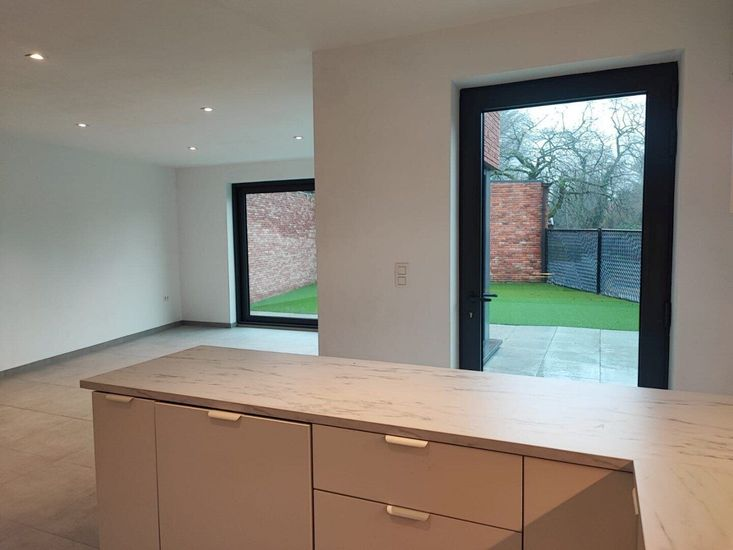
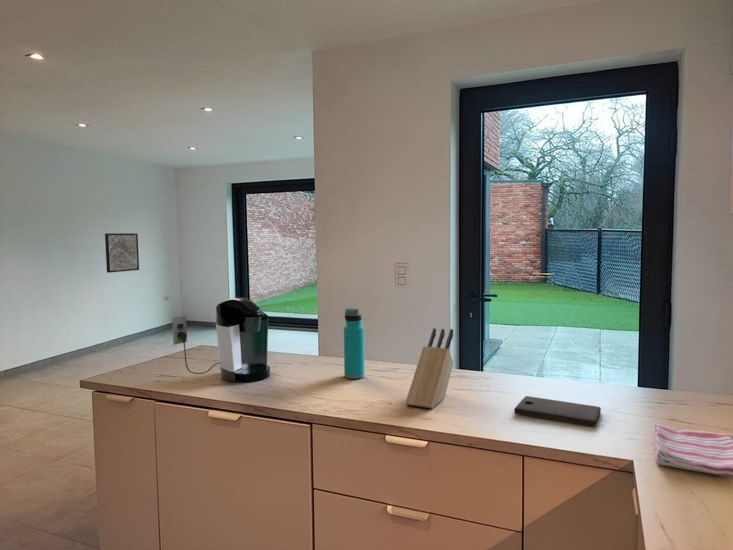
+ water bottle [343,307,366,380]
+ dish towel [654,423,733,478]
+ knife block [404,327,455,410]
+ coffee maker [171,297,271,383]
+ cutting board [513,395,602,427]
+ wall art [104,232,140,274]
